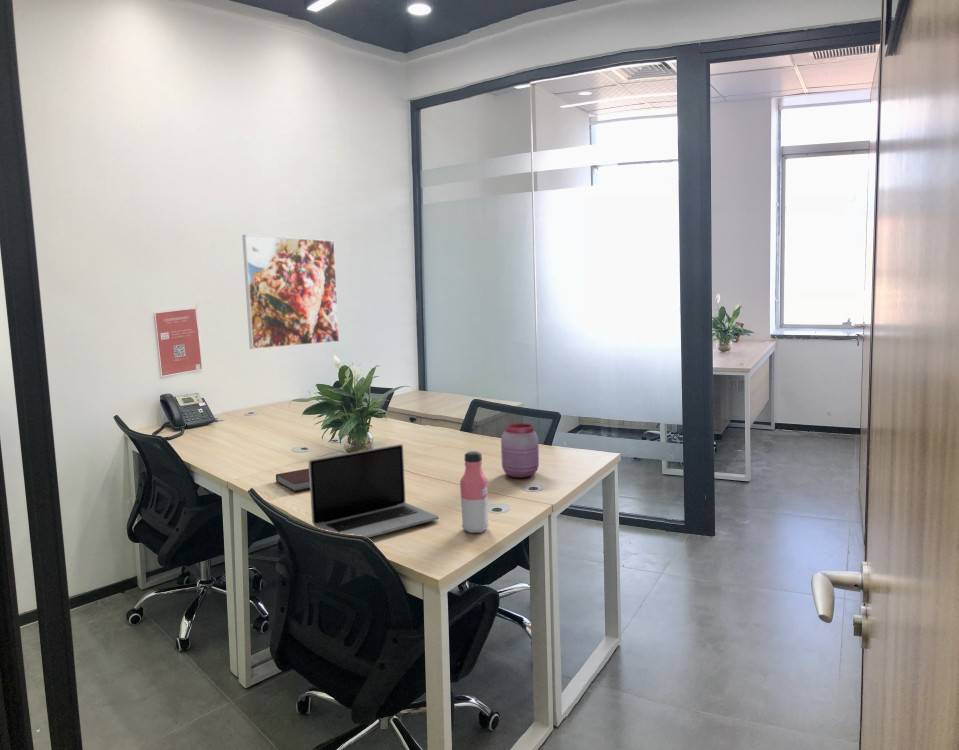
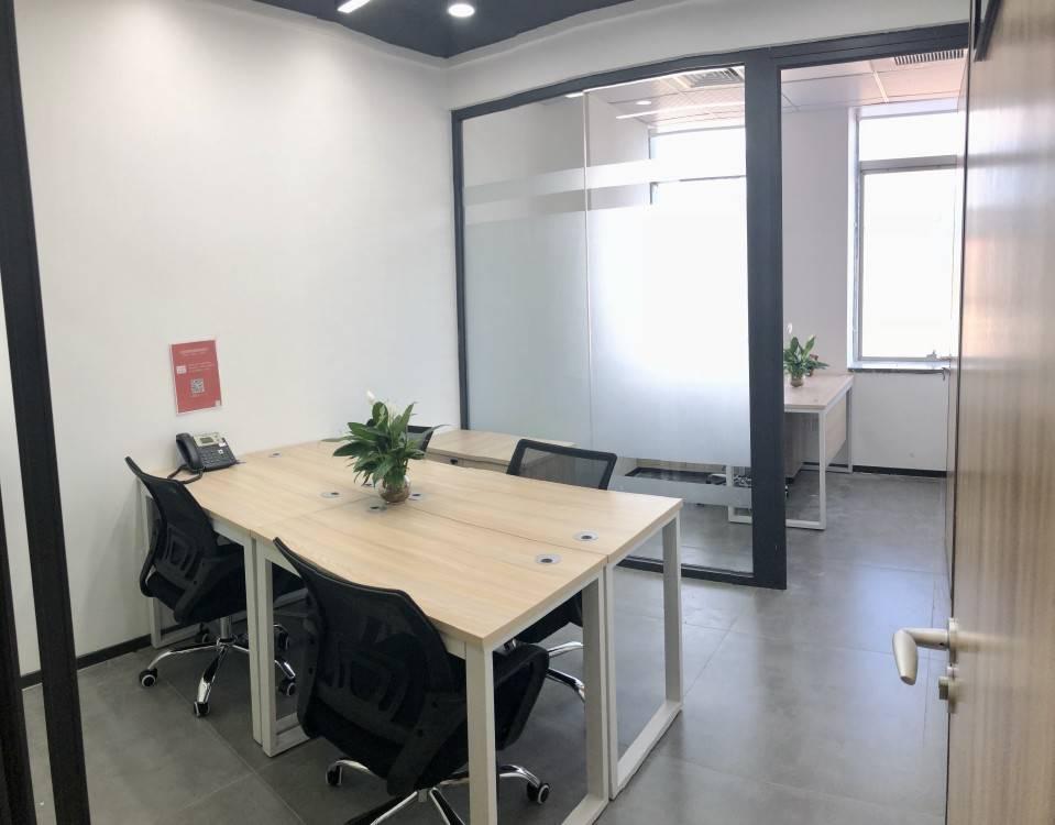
- notebook [275,468,310,492]
- jar [500,422,540,479]
- water bottle [459,450,490,534]
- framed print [241,234,340,350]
- laptop [308,443,440,539]
